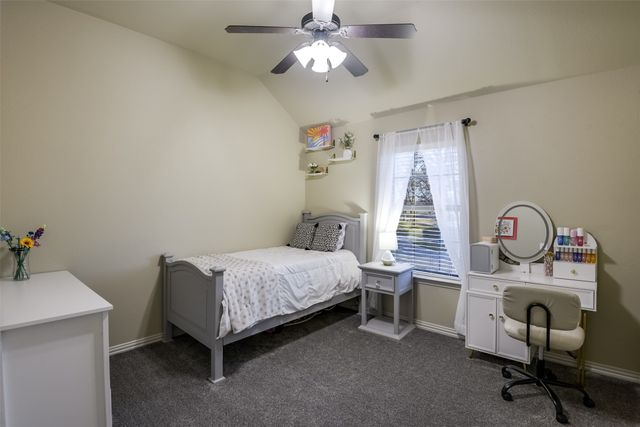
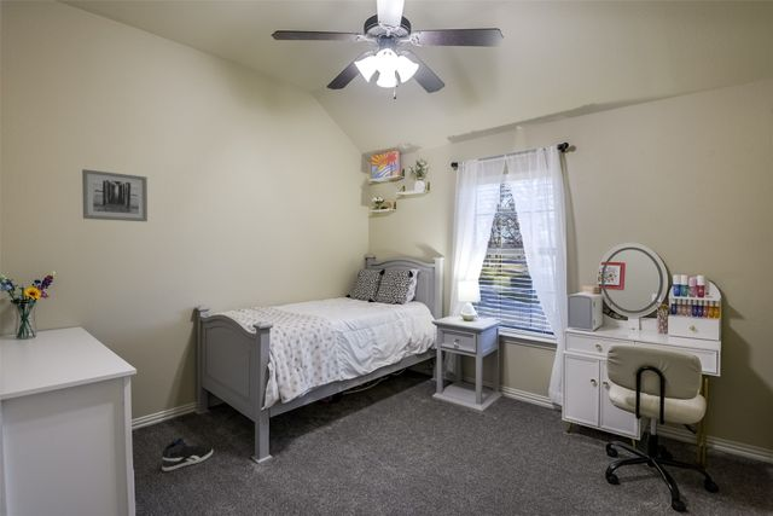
+ sneaker [161,437,214,472]
+ wall art [81,168,149,222]
